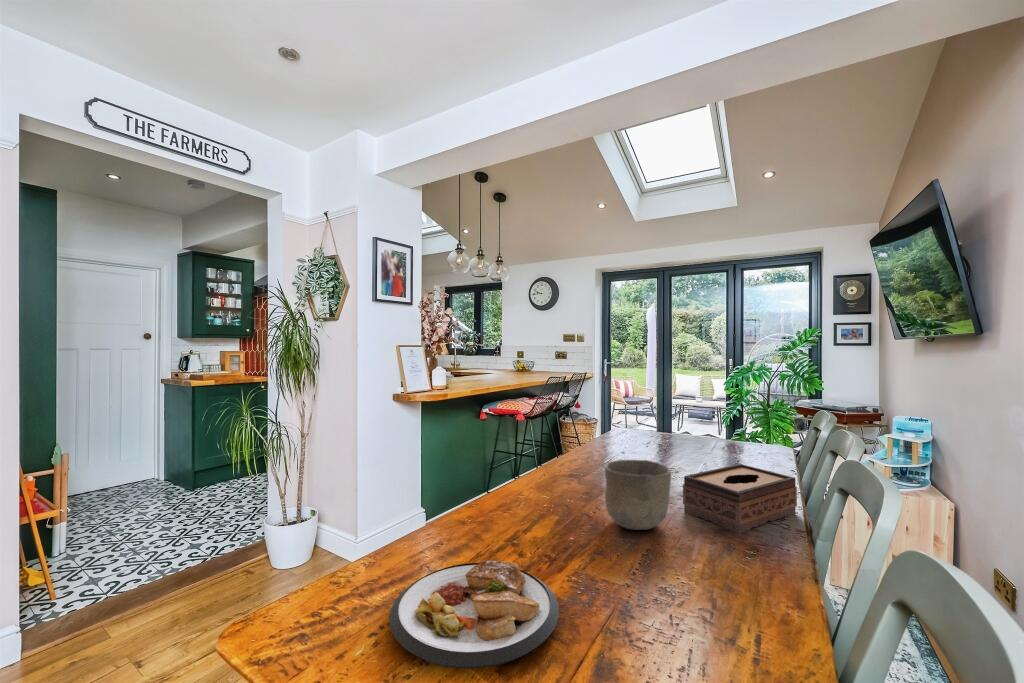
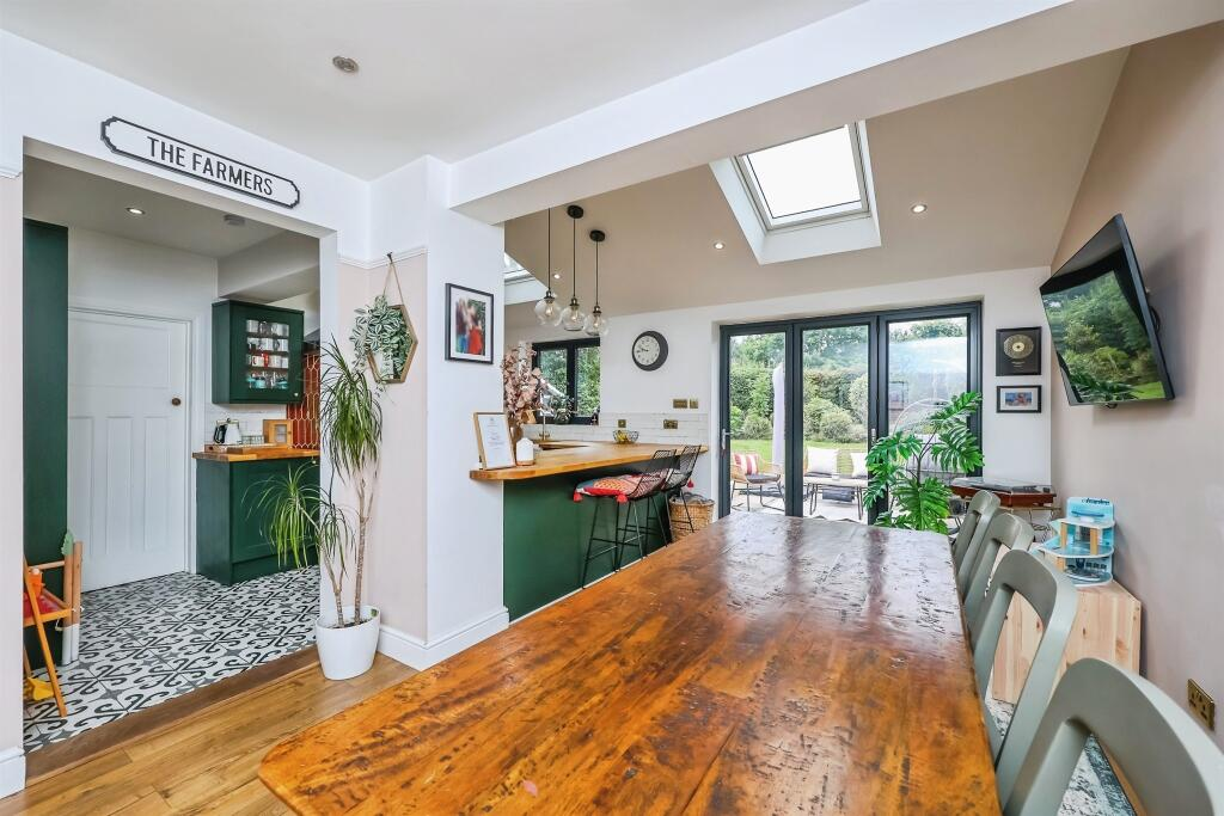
- plate [388,560,560,669]
- tissue box [682,463,798,535]
- bowl [604,459,672,531]
